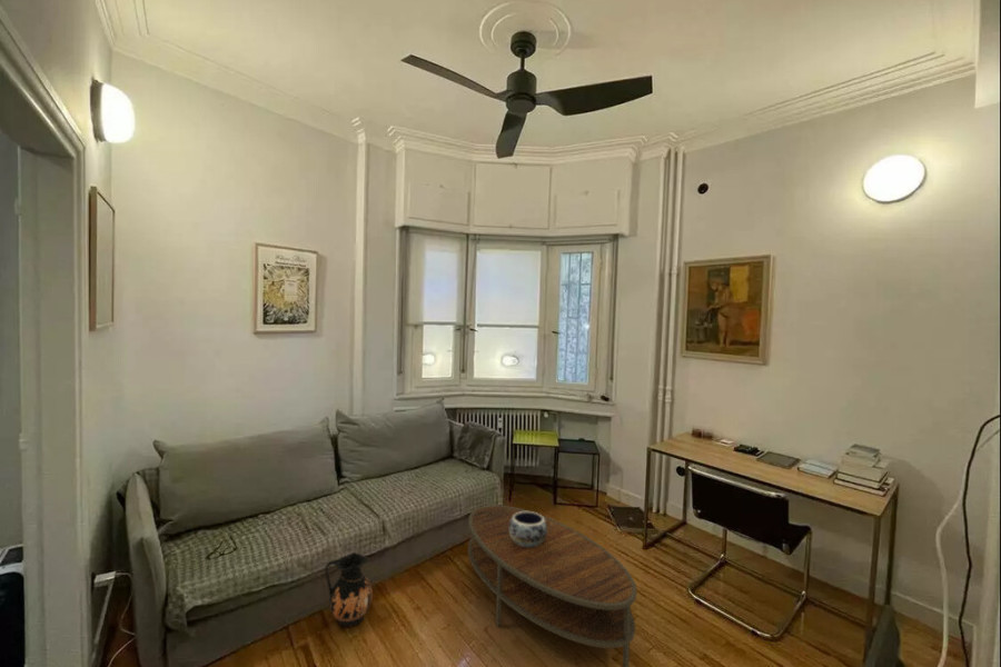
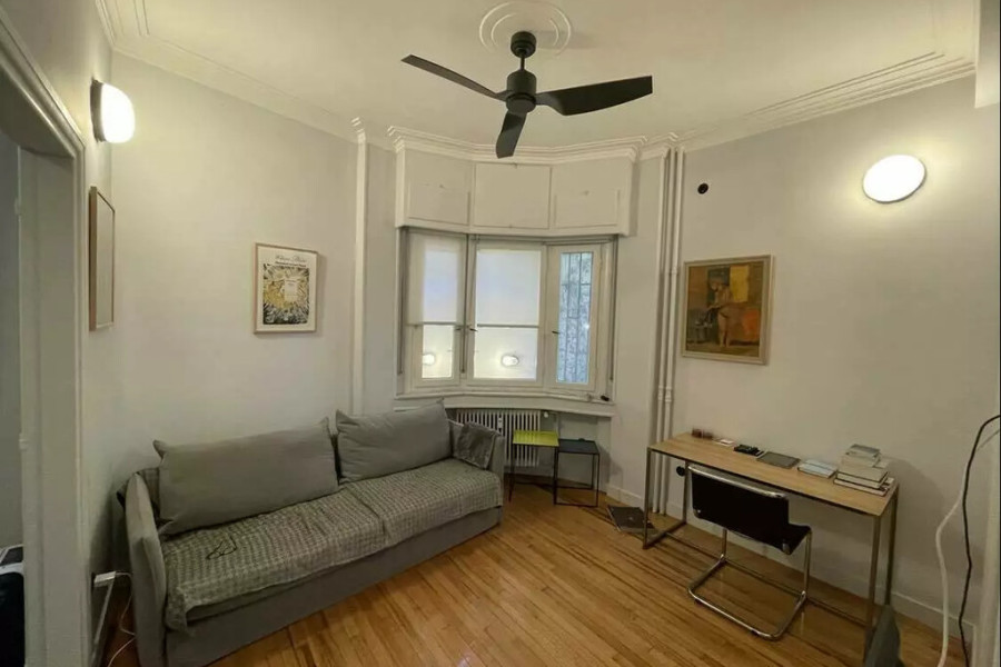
- ceramic jug [324,551,374,628]
- coffee table [467,505,637,667]
- decorative bowl [509,510,547,548]
